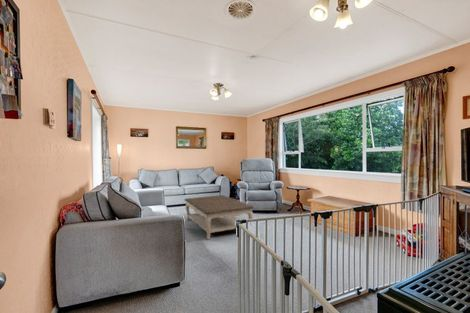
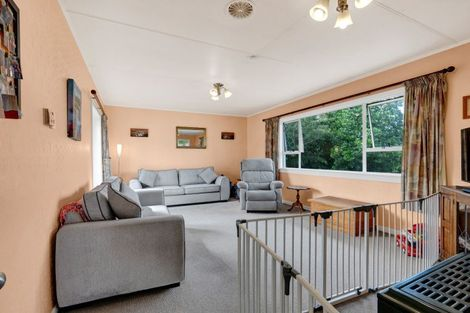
- coffee table [184,194,255,241]
